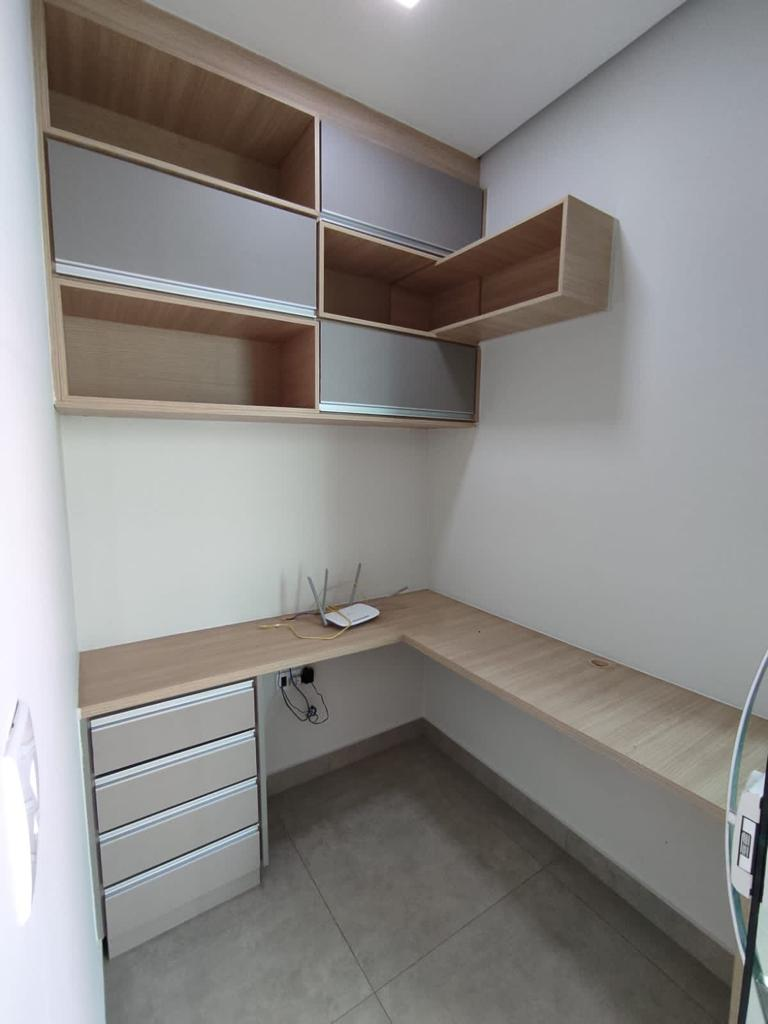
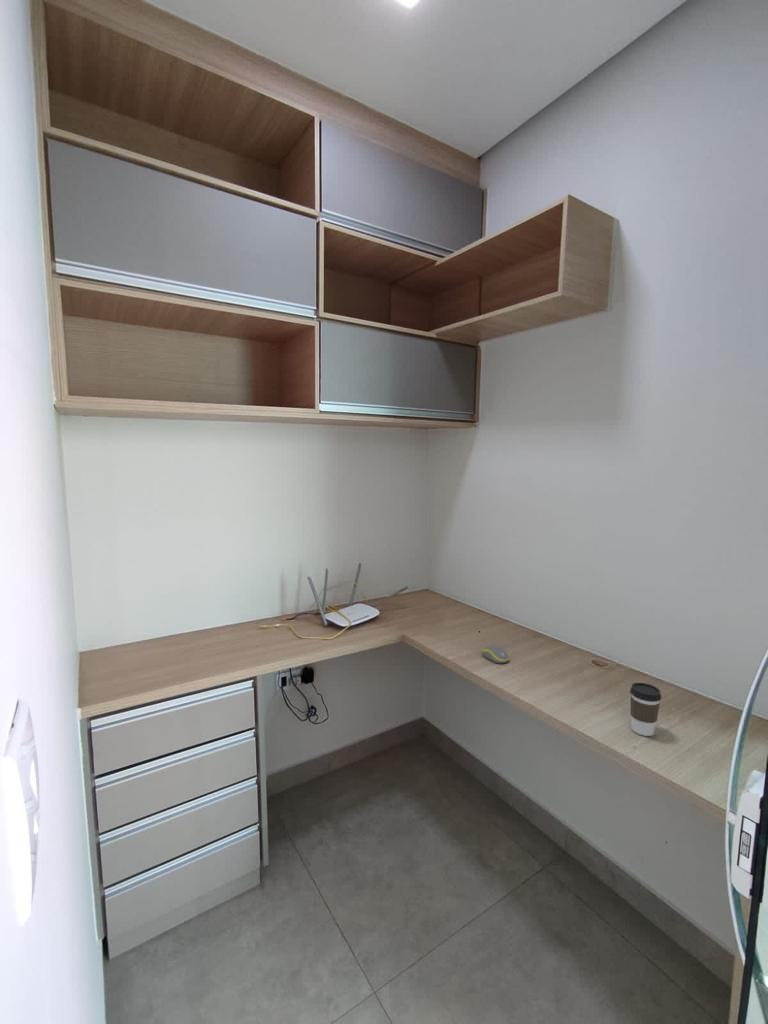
+ computer mouse [482,644,510,664]
+ coffee cup [629,682,662,737]
